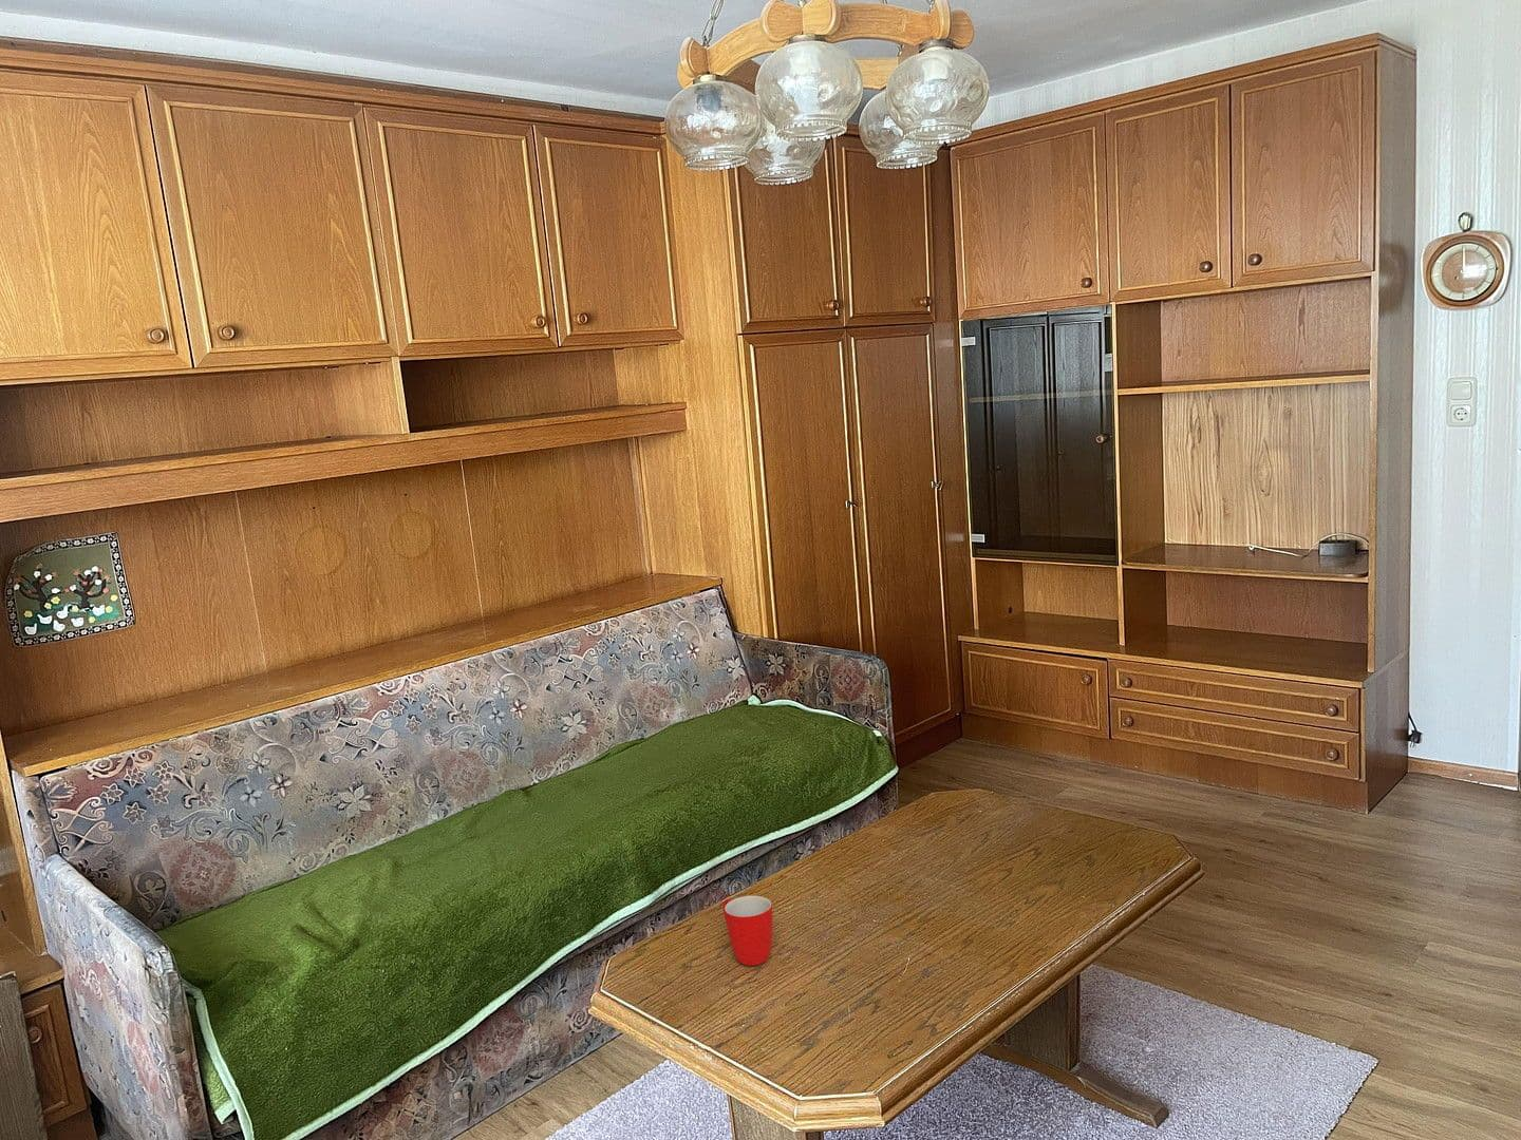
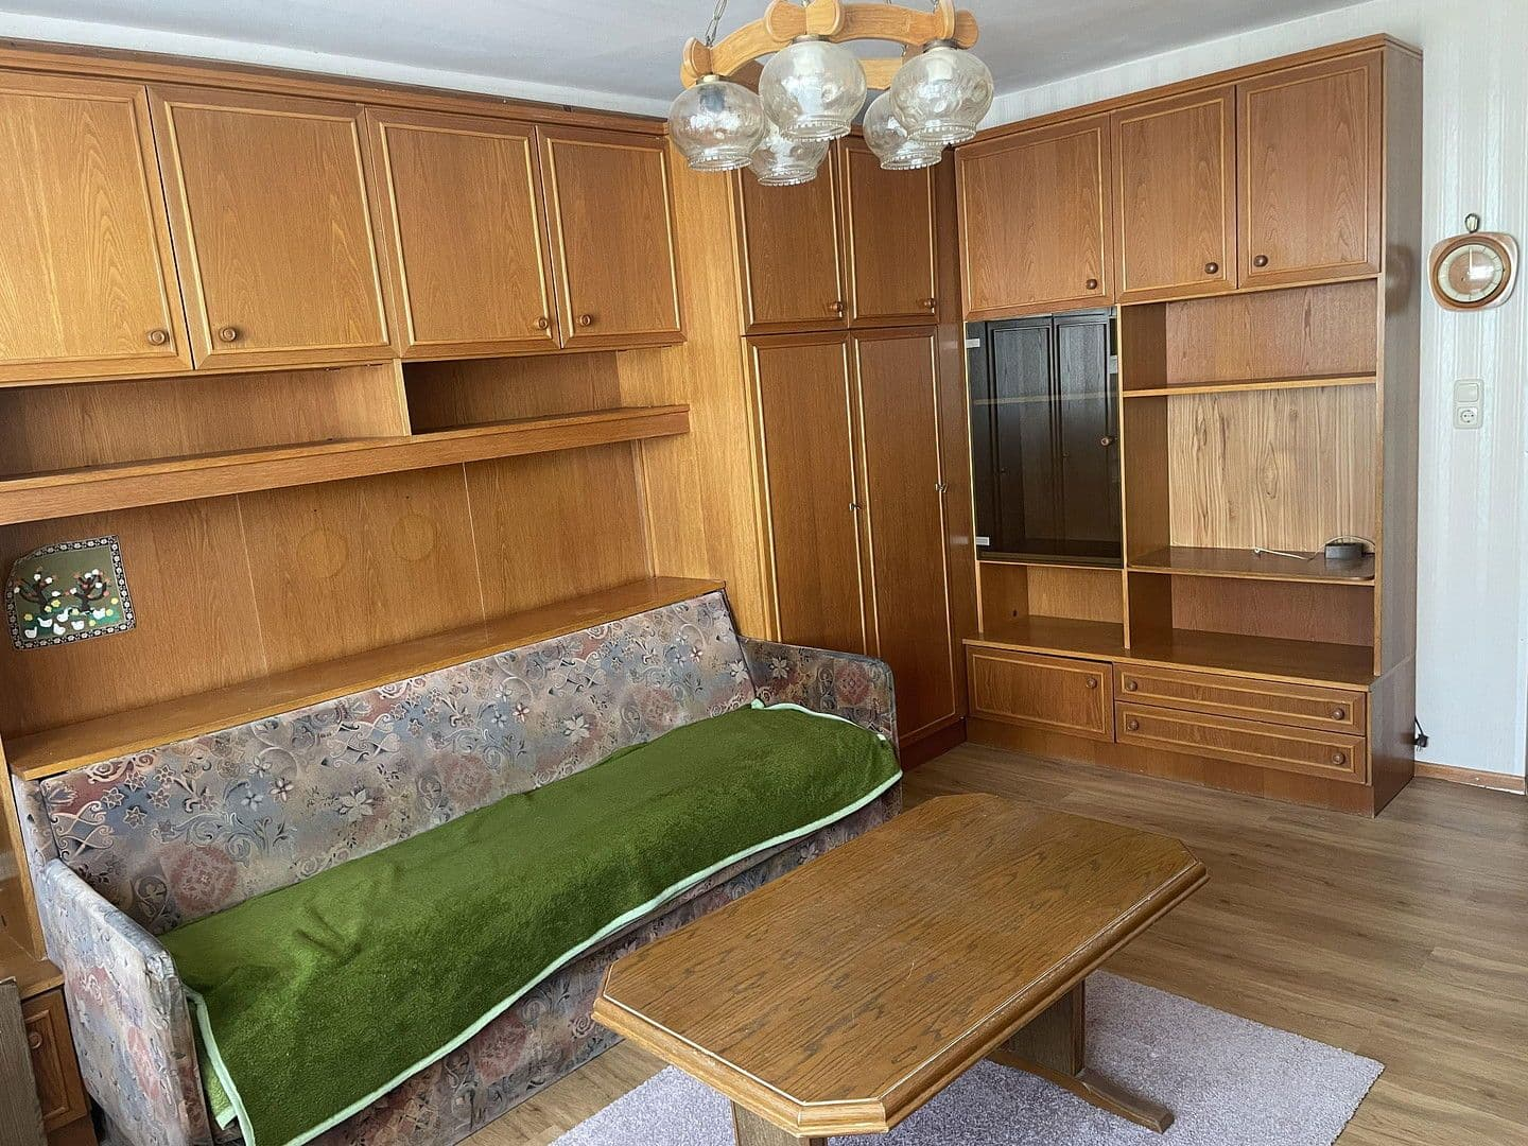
- mug [722,895,774,966]
